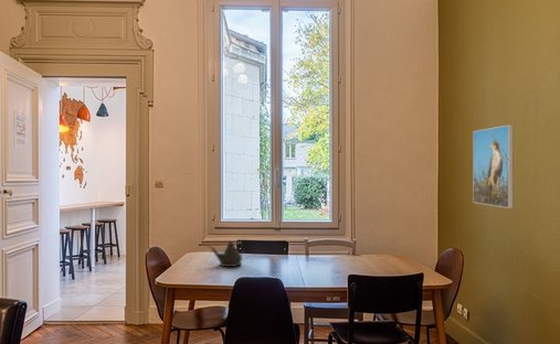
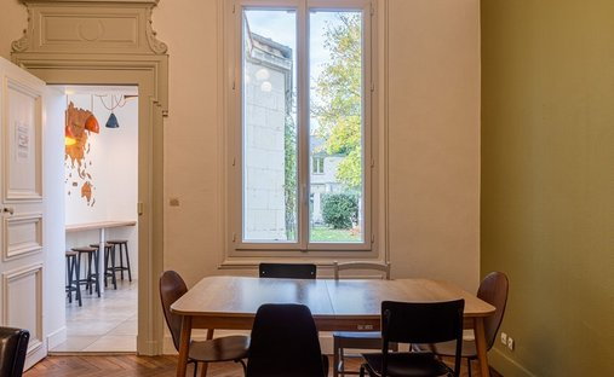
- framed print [472,123,515,209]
- teapot [207,240,245,268]
